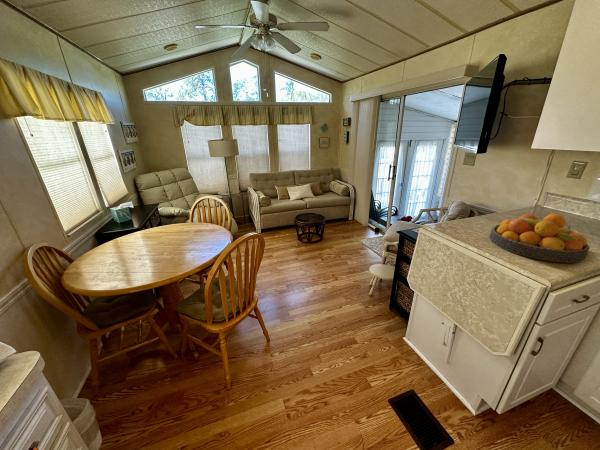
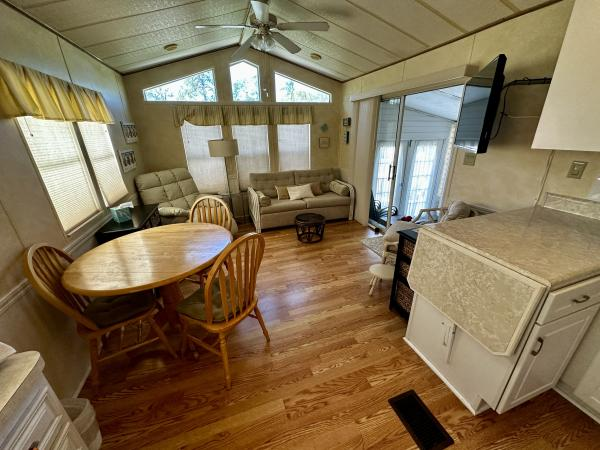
- fruit bowl [488,213,590,264]
